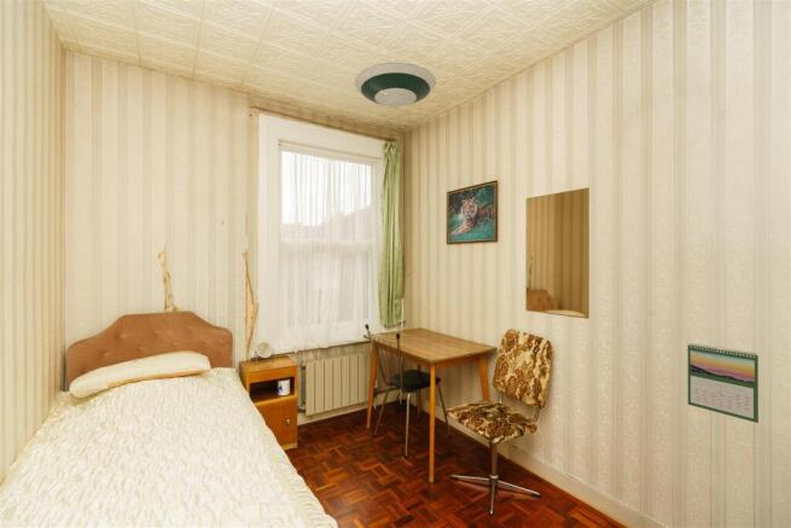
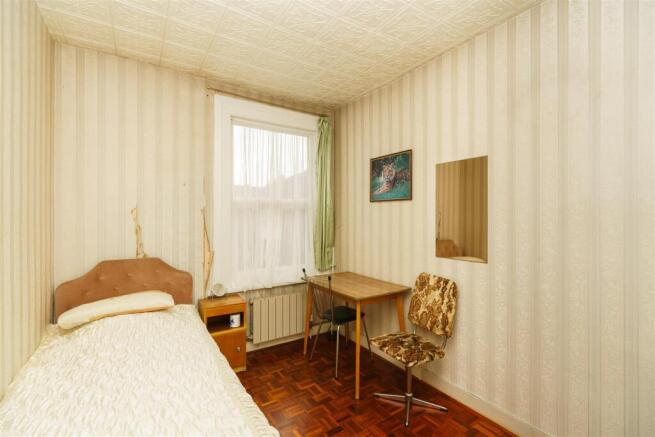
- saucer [354,62,437,109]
- calendar [686,342,760,424]
